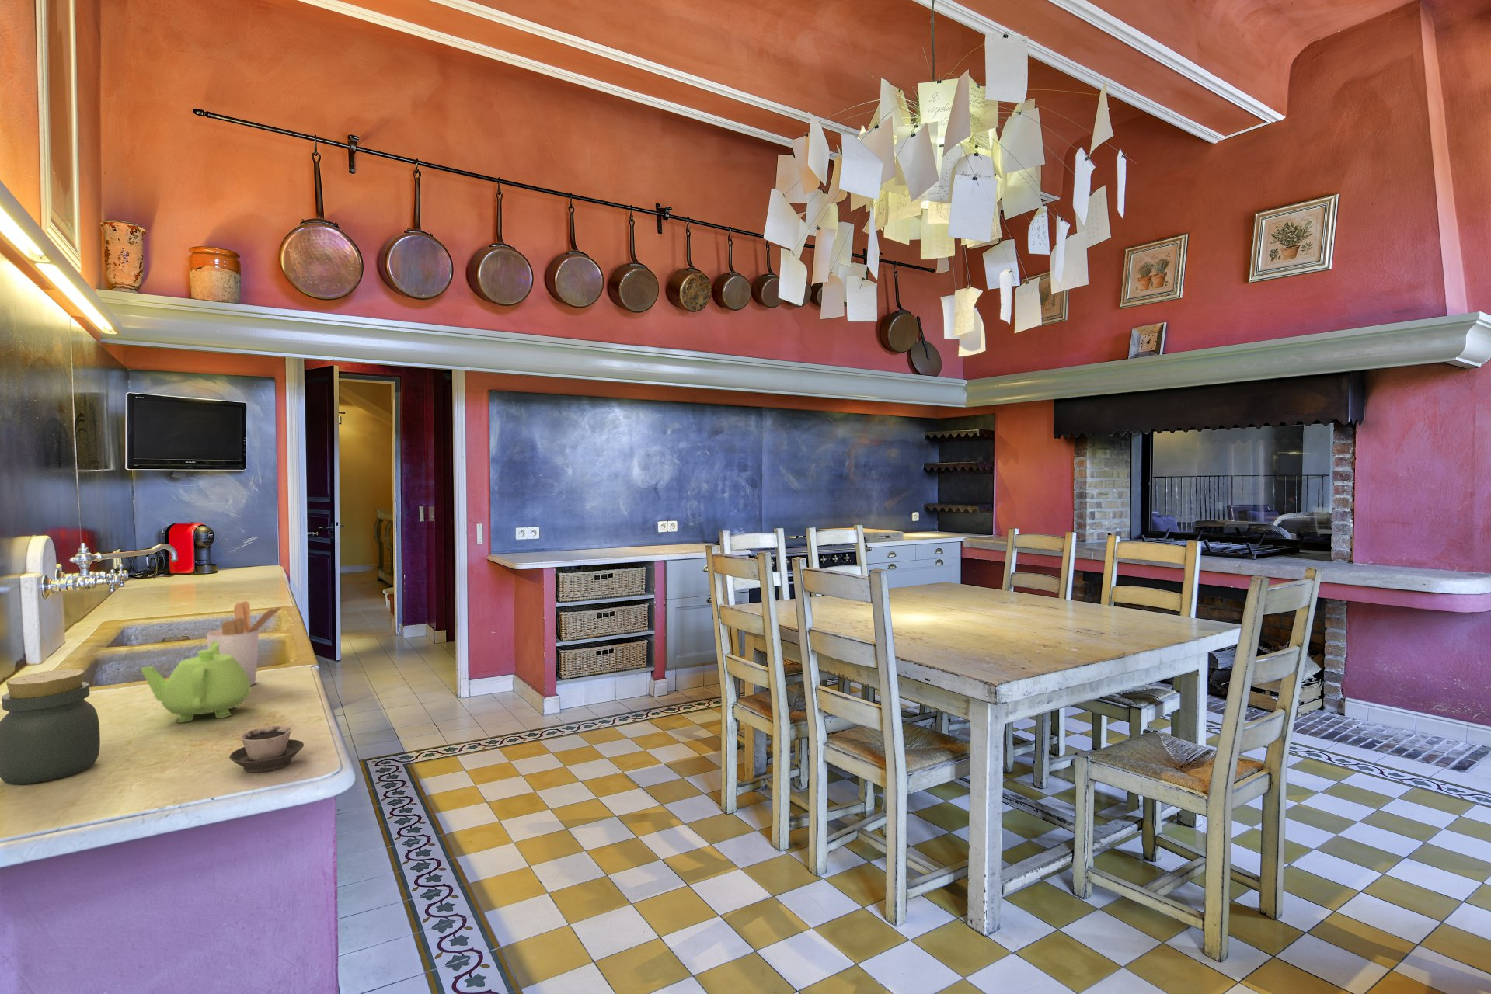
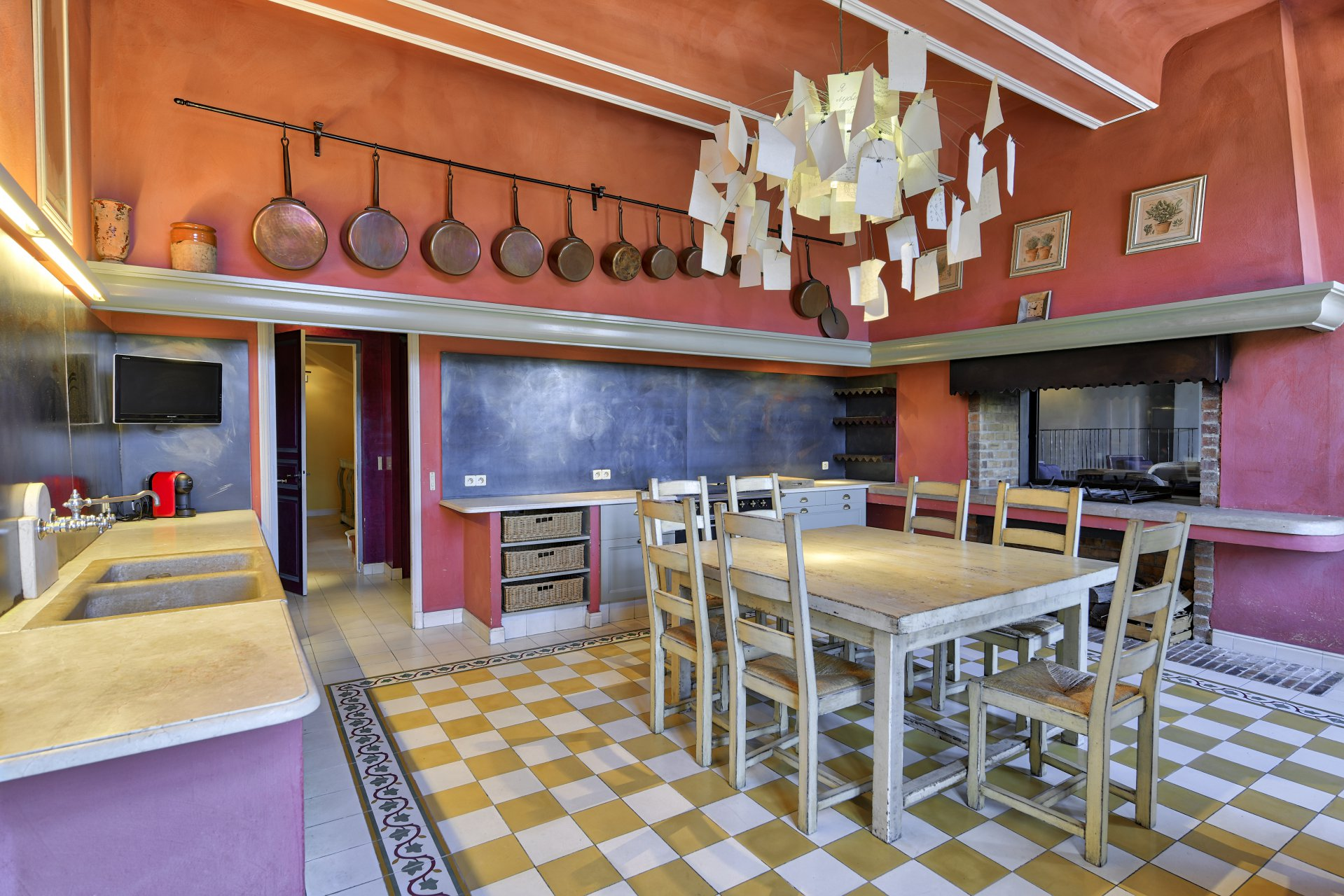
- cup [229,726,305,773]
- jar [0,669,101,785]
- teapot [141,641,252,723]
- utensil holder [206,600,286,687]
